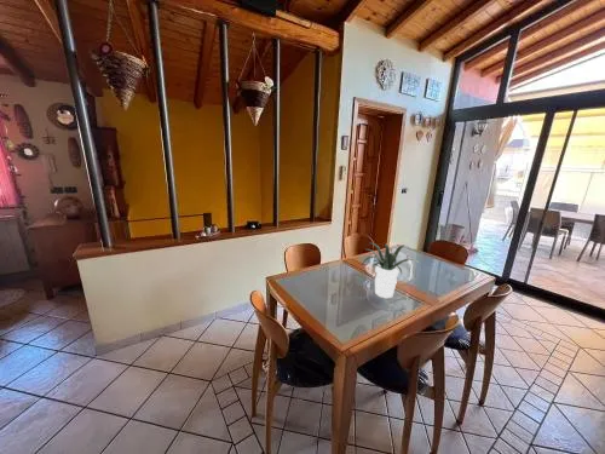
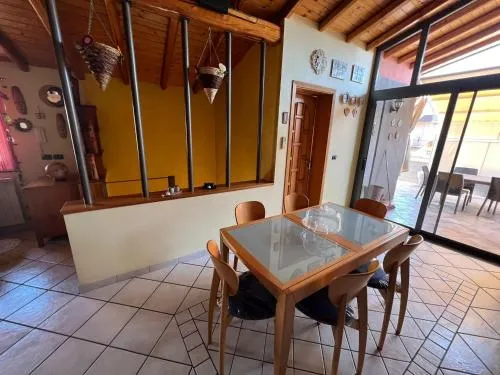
- potted plant [358,242,424,299]
